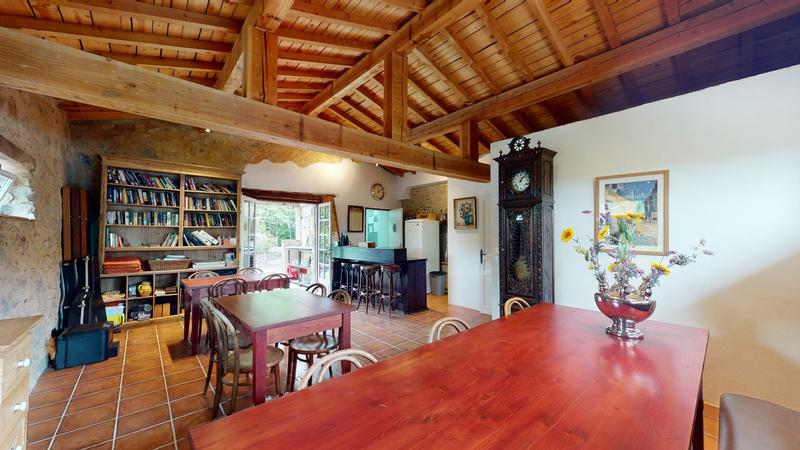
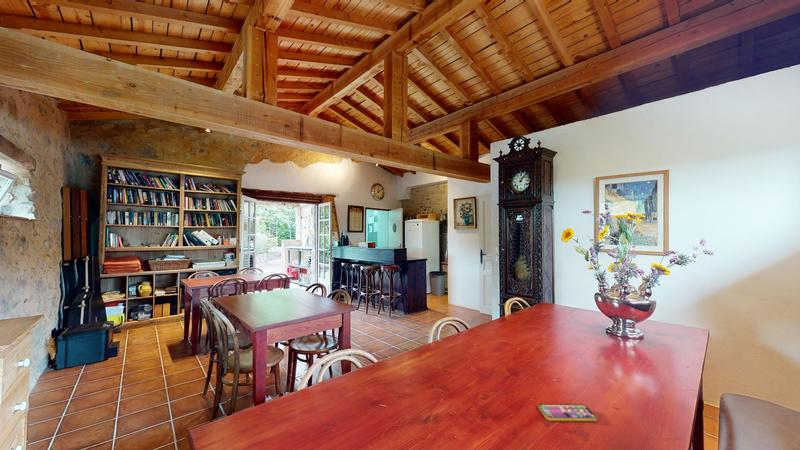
+ smartphone [537,403,598,422]
